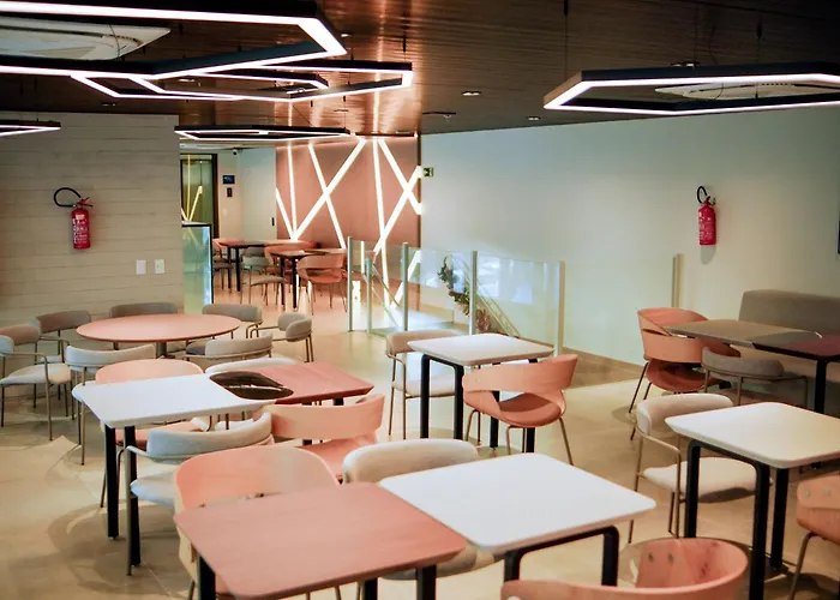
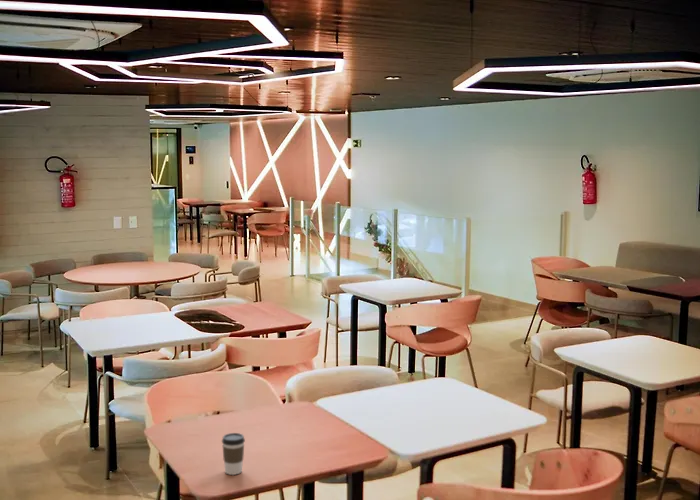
+ coffee cup [221,432,246,476]
